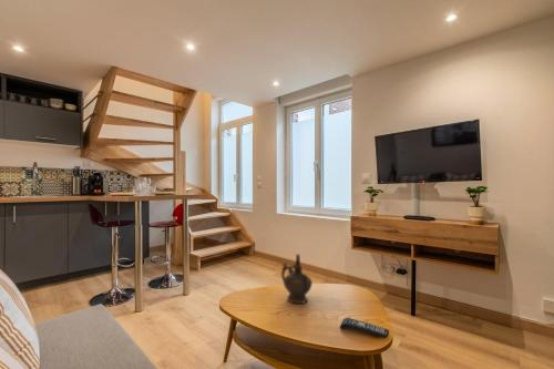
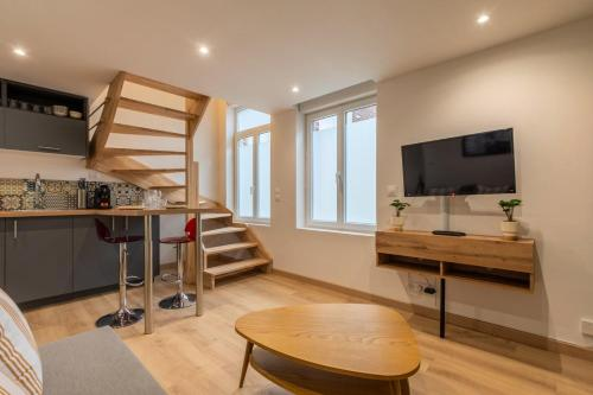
- remote control [339,317,390,339]
- ceremonial vessel [280,253,314,305]
